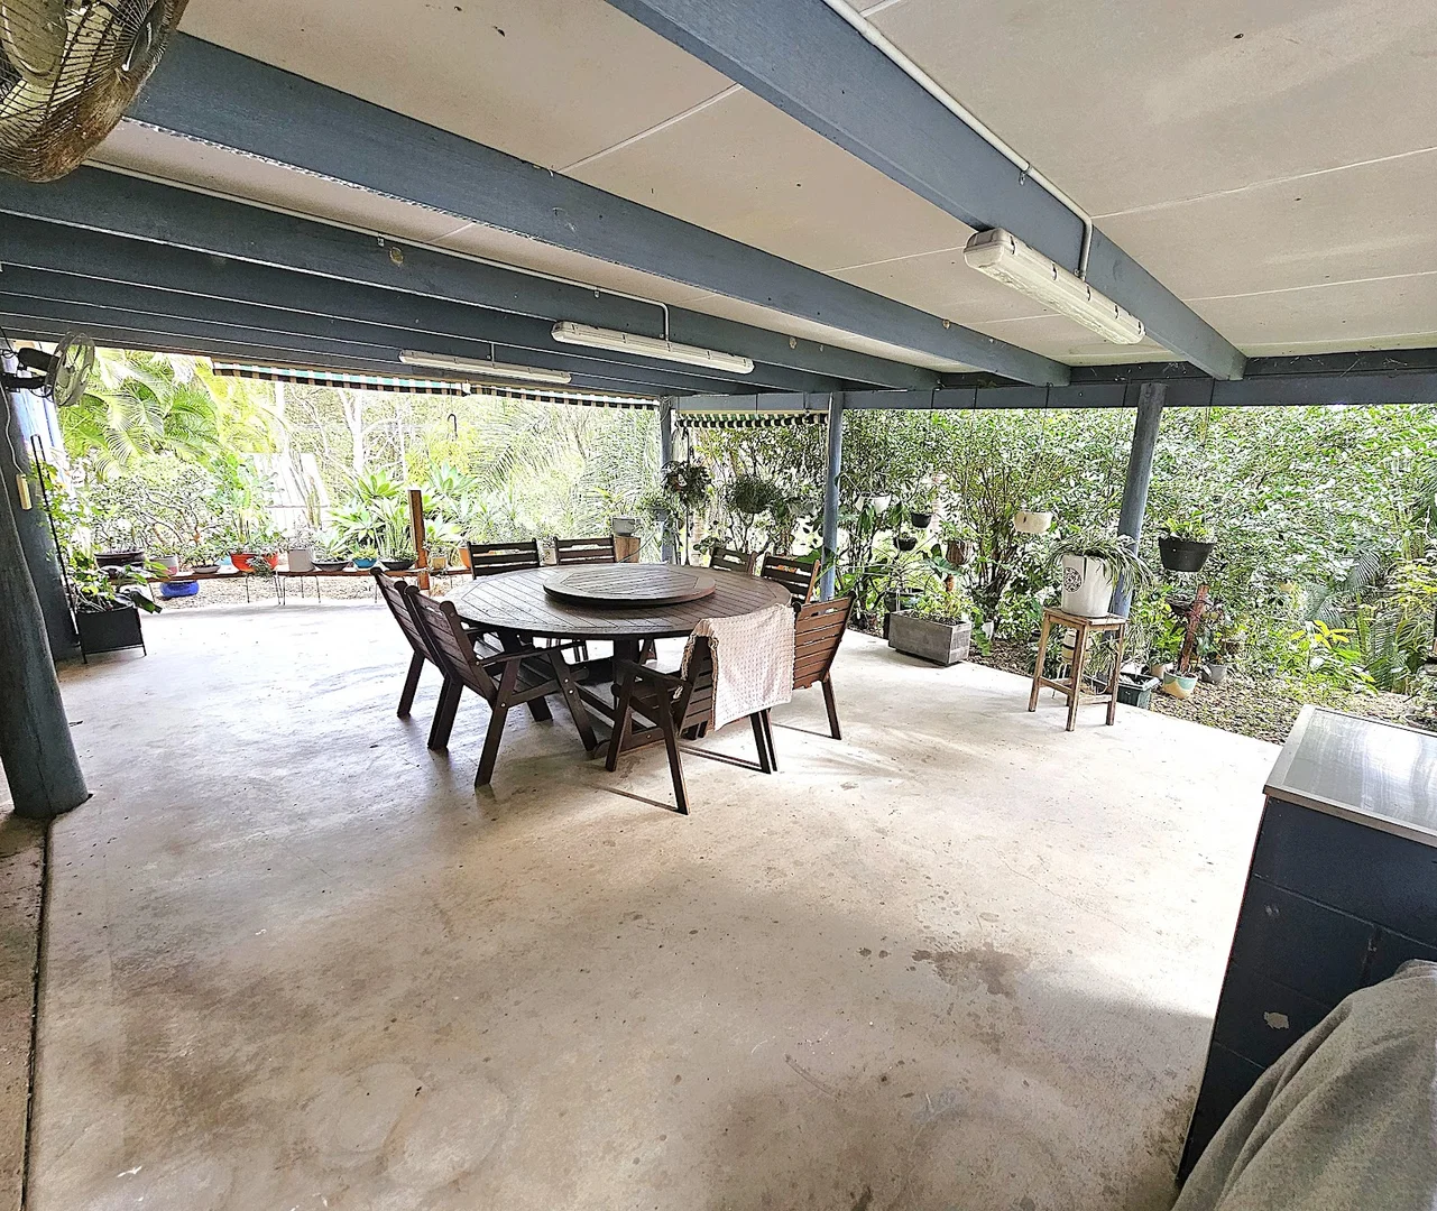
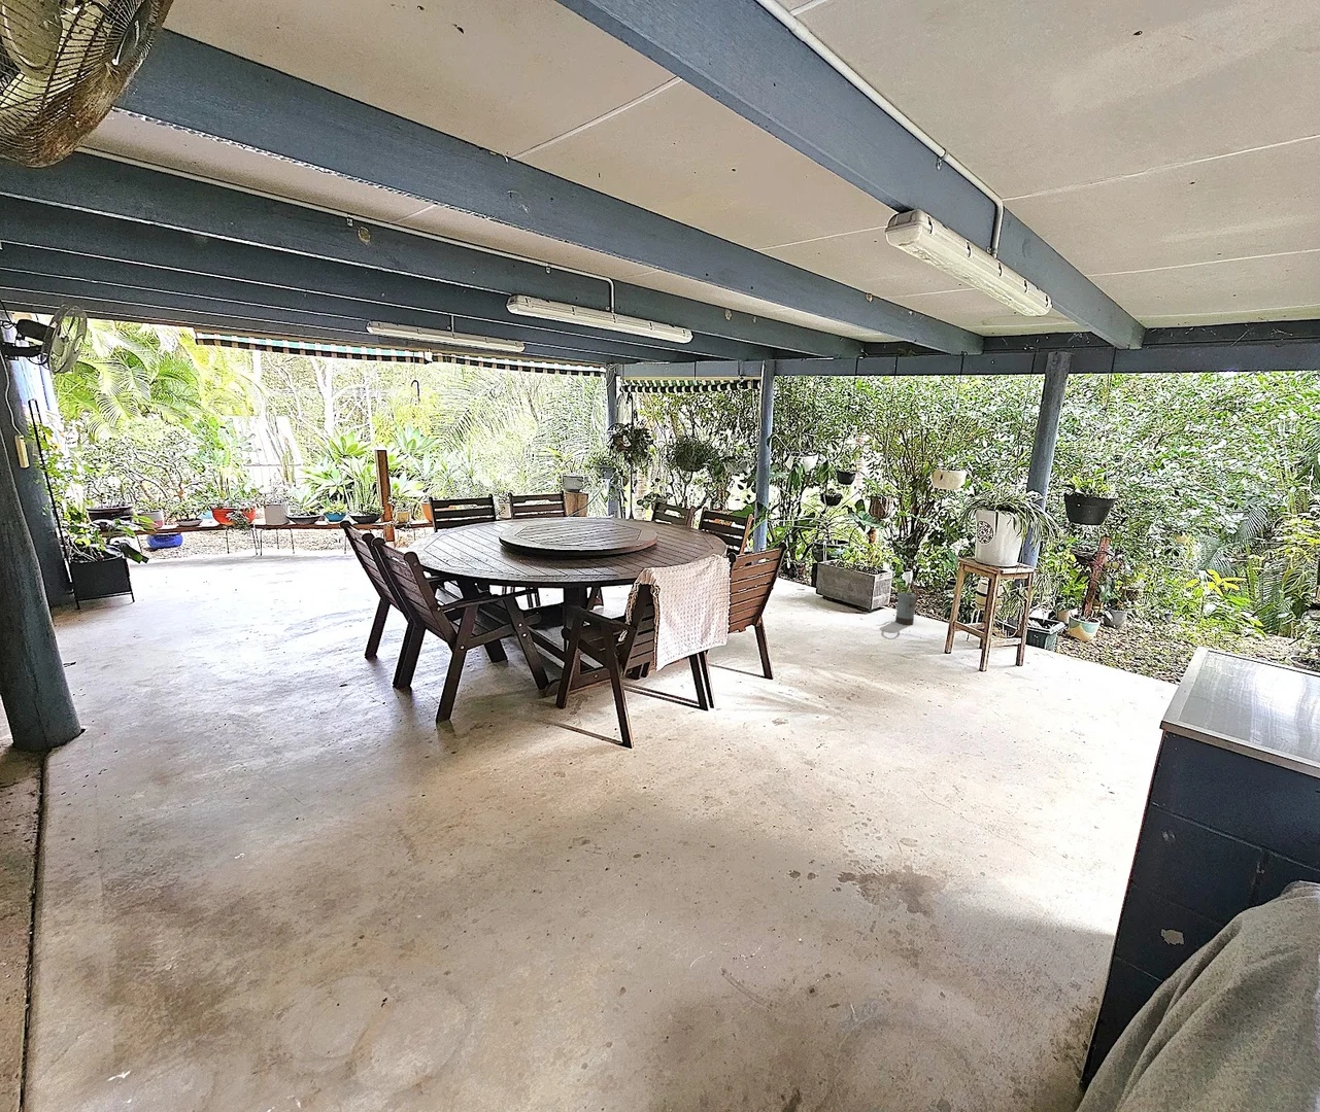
+ watering can [894,581,919,626]
